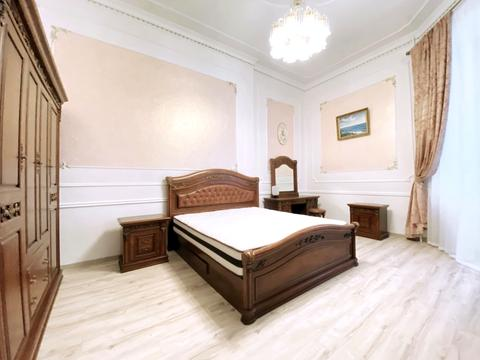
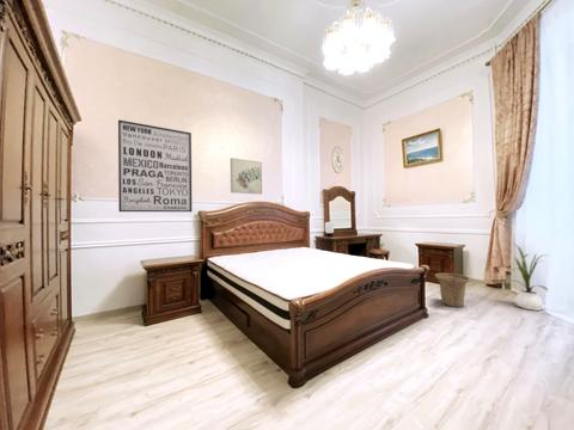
+ basket [434,272,471,308]
+ house plant [509,242,549,312]
+ wall art [230,156,263,195]
+ wall art [117,118,193,213]
